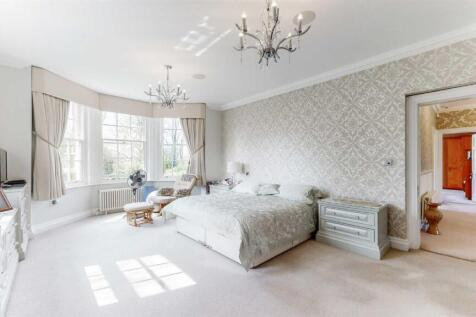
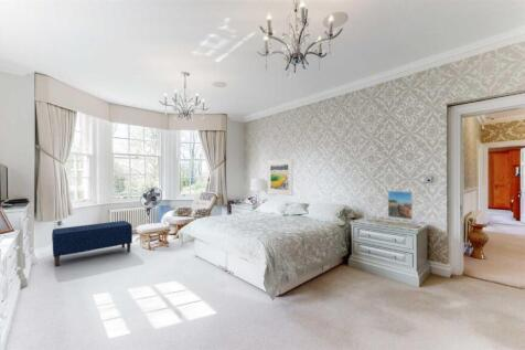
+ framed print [387,190,414,221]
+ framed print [266,158,293,197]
+ bench [51,220,133,267]
